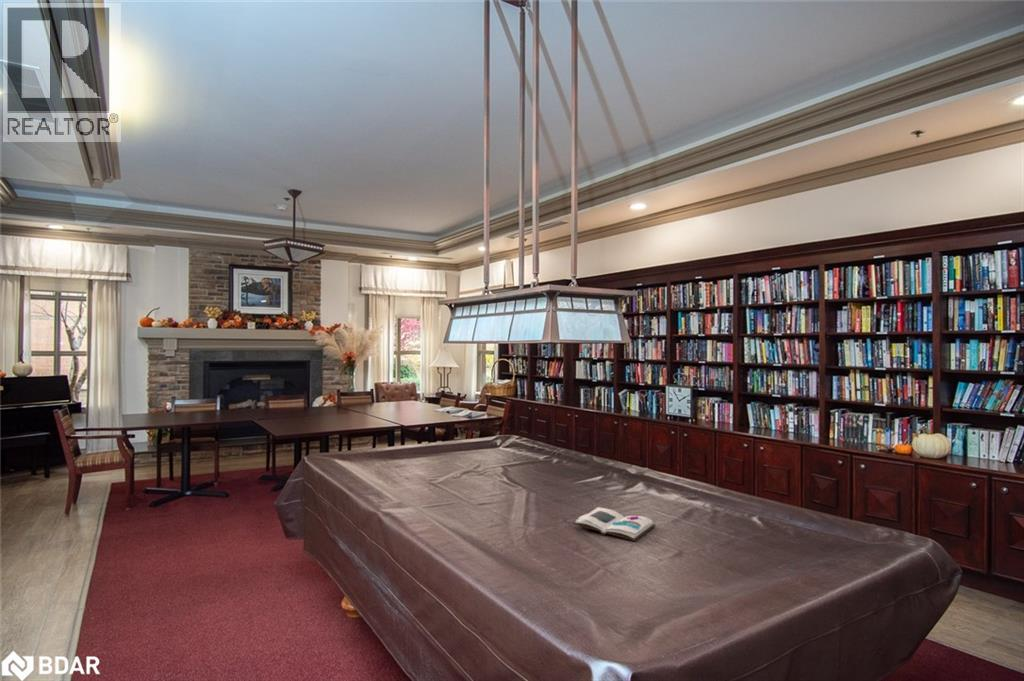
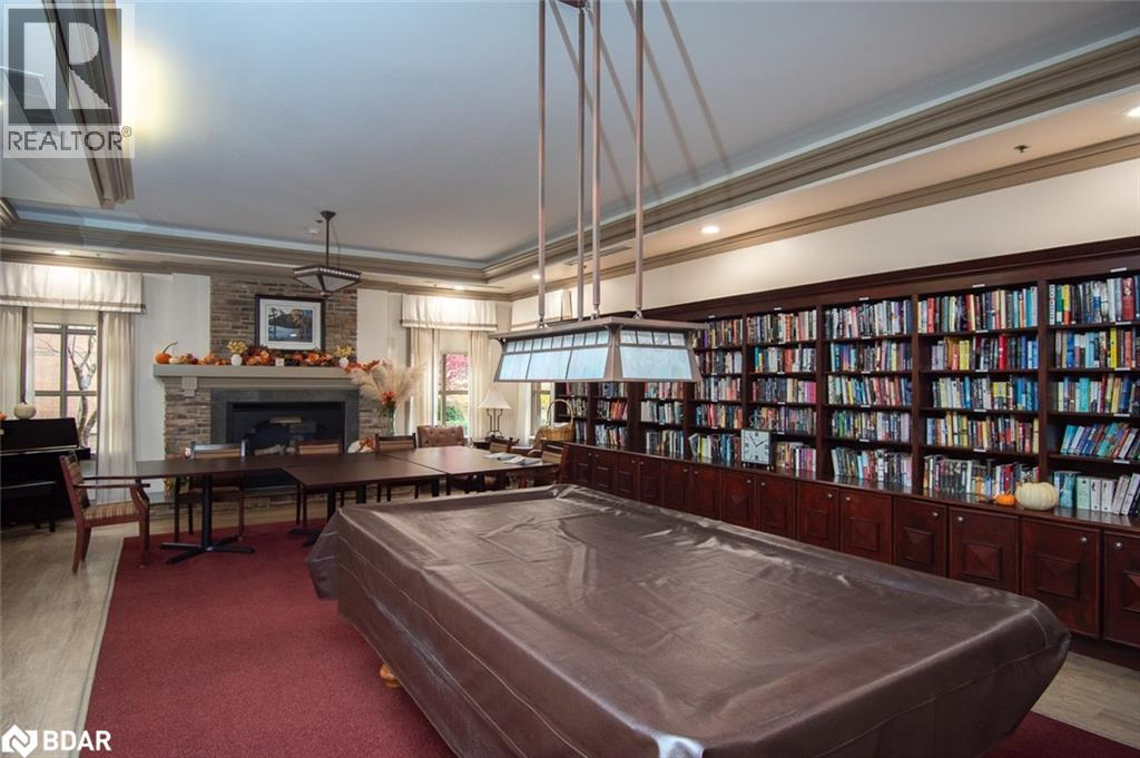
- book [572,506,656,542]
